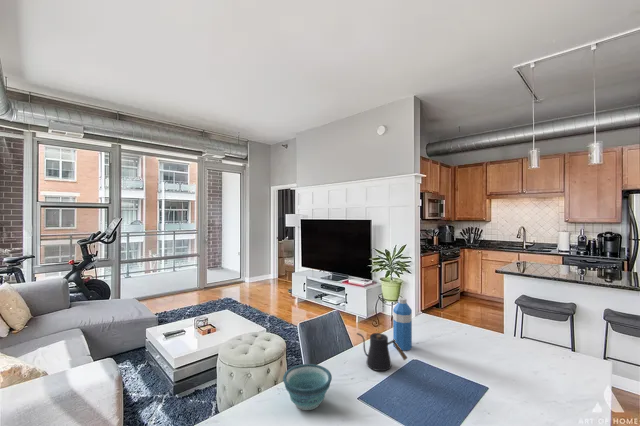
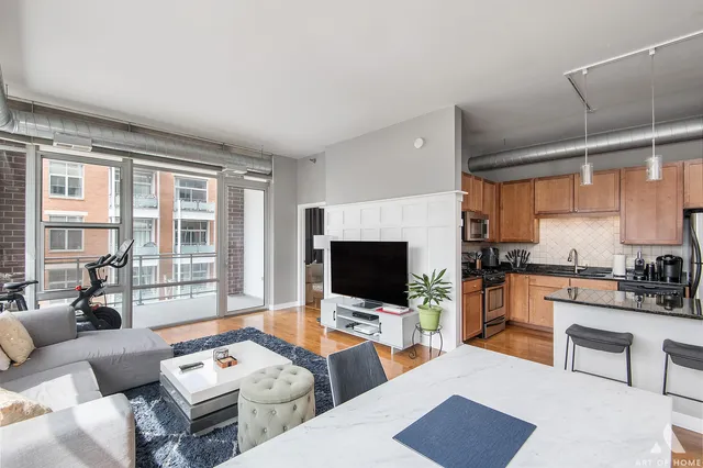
- water bottle [392,297,413,351]
- bowl [282,363,333,411]
- kettle [356,332,408,372]
